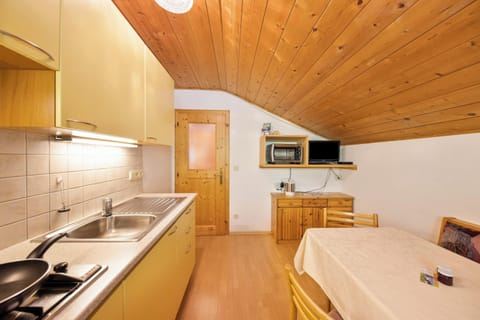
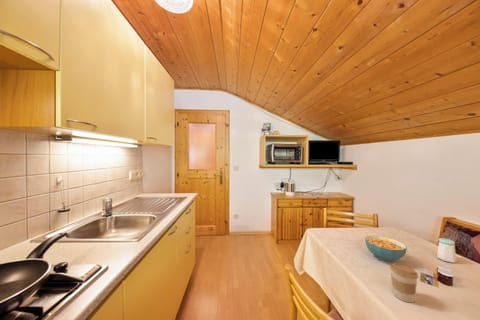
+ cereal bowl [364,235,408,262]
+ salt shaker [436,237,457,264]
+ coffee cup [389,262,419,303]
